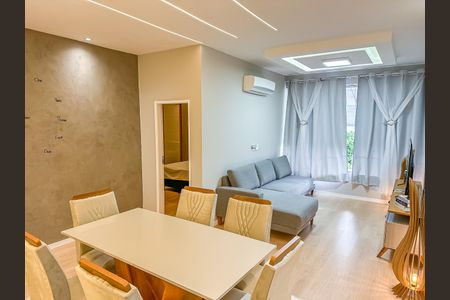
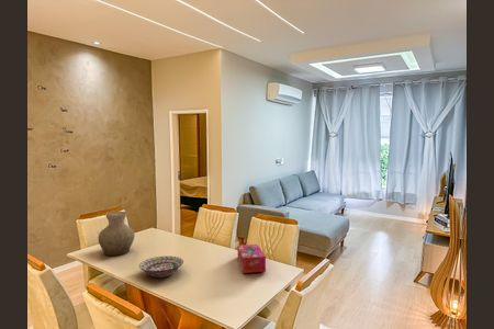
+ vase [97,211,136,257]
+ tissue box [236,243,267,274]
+ decorative bowl [138,256,184,279]
